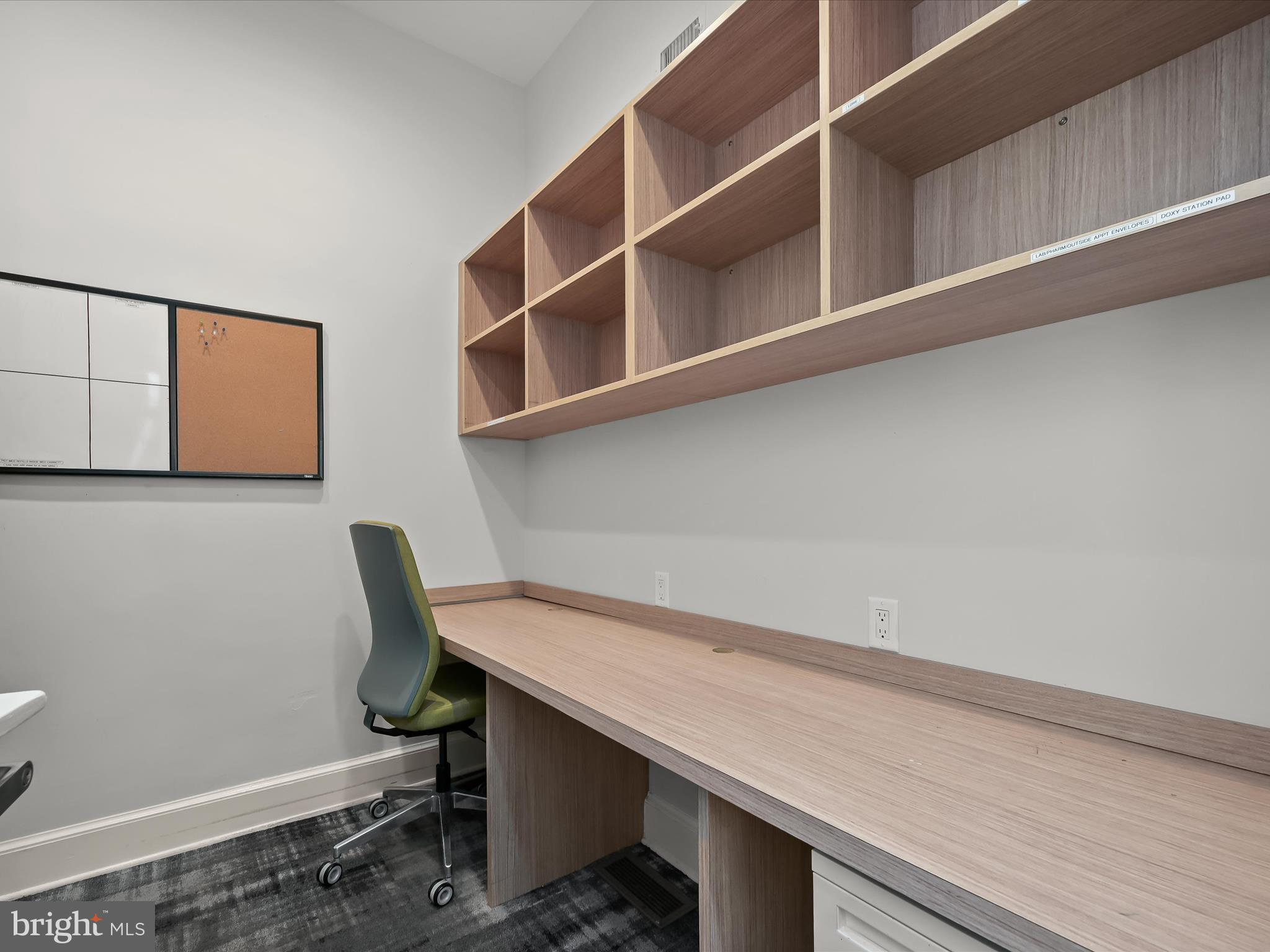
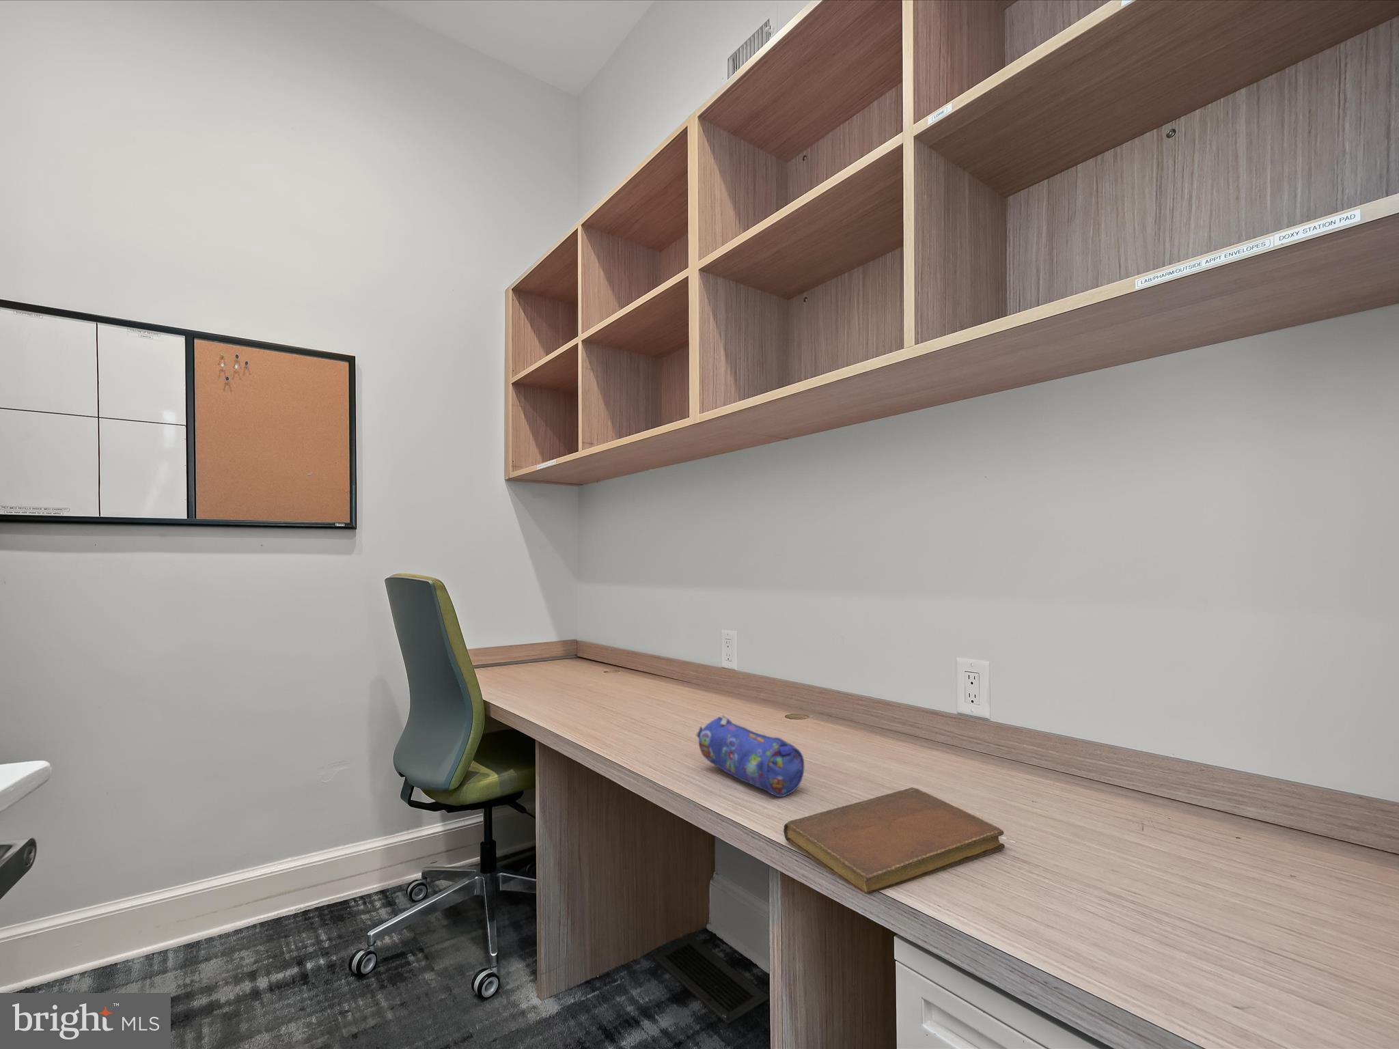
+ notebook [783,787,1006,895]
+ pencil case [695,714,804,798]
